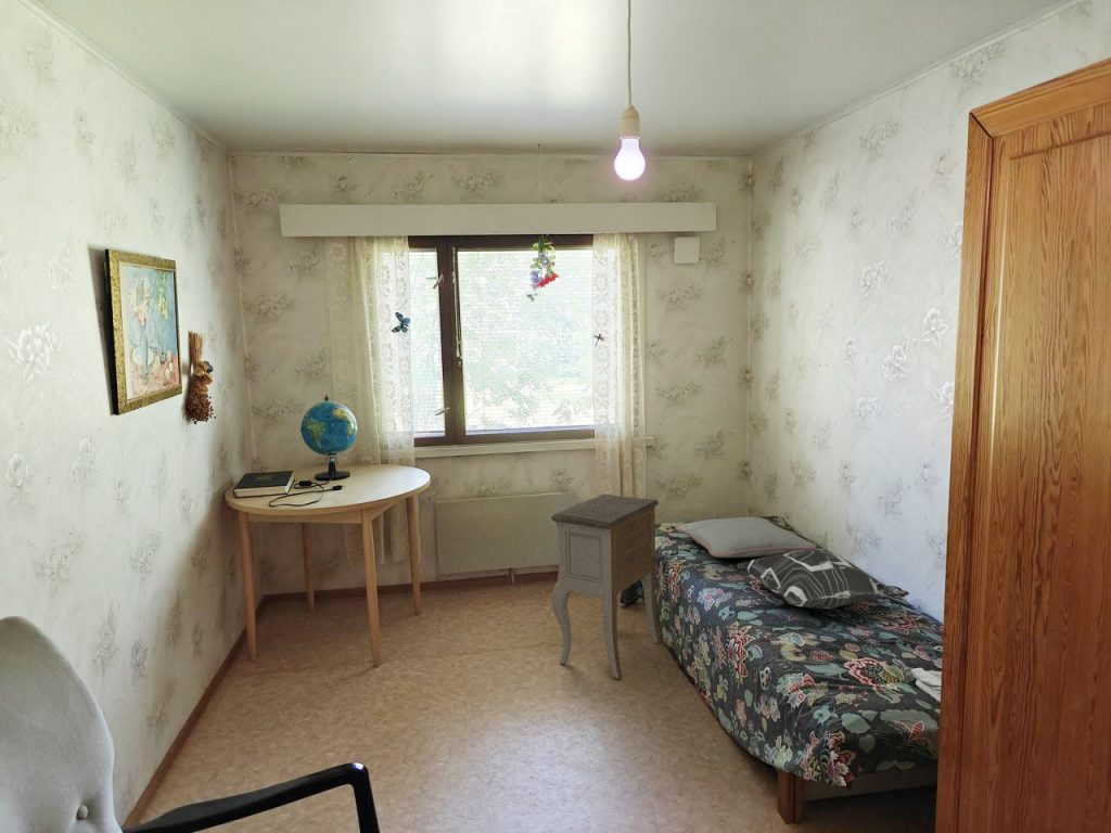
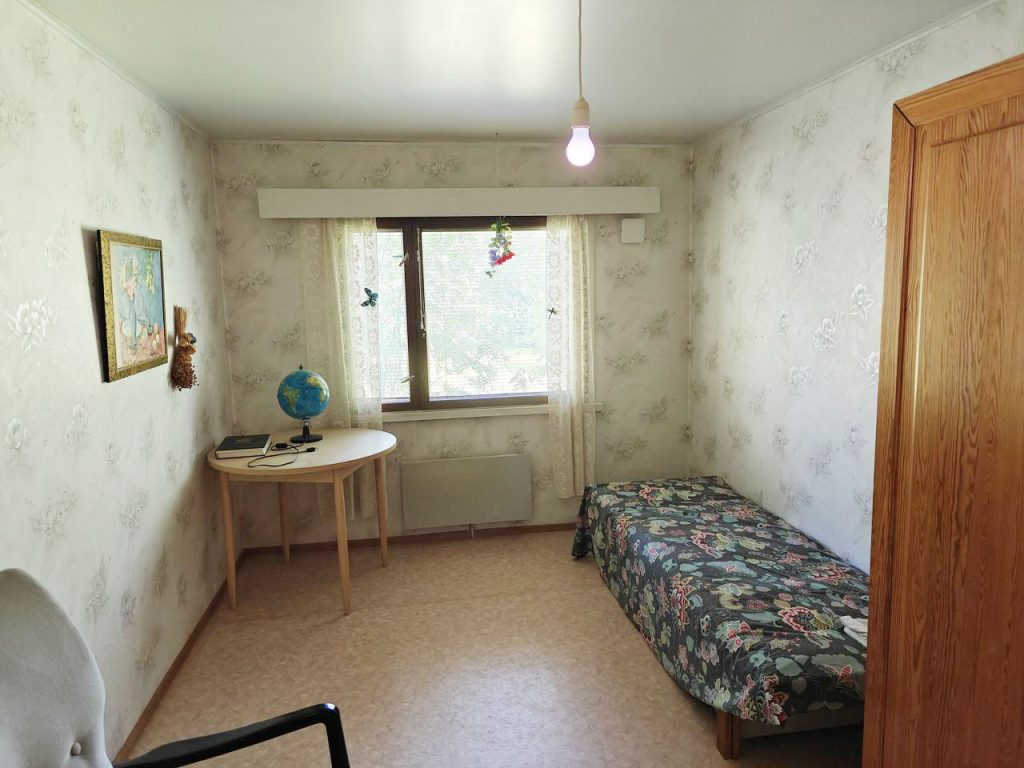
- pillow [675,516,817,559]
- decorative pillow [736,549,910,610]
- nightstand [550,494,662,679]
